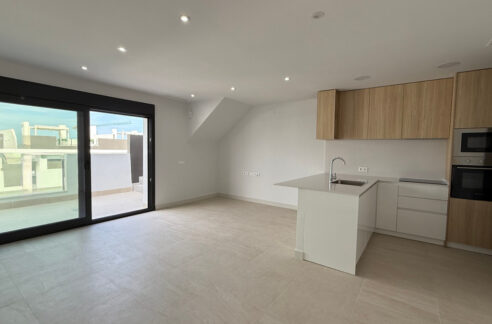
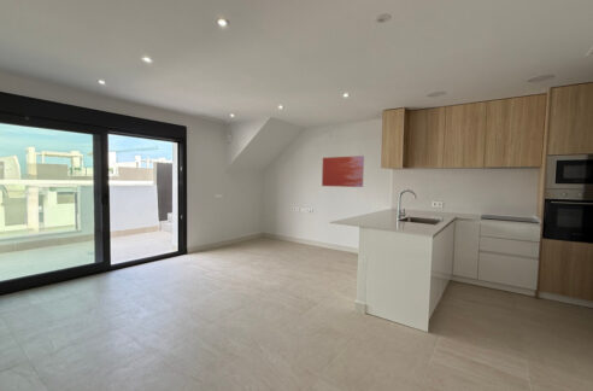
+ wall art [321,154,365,188]
